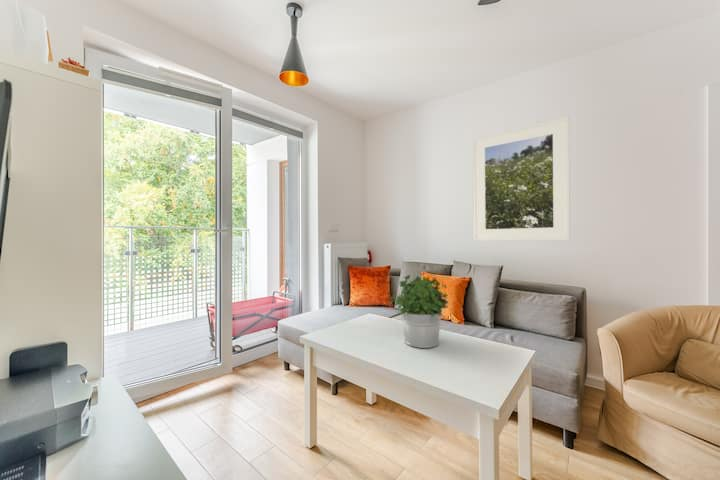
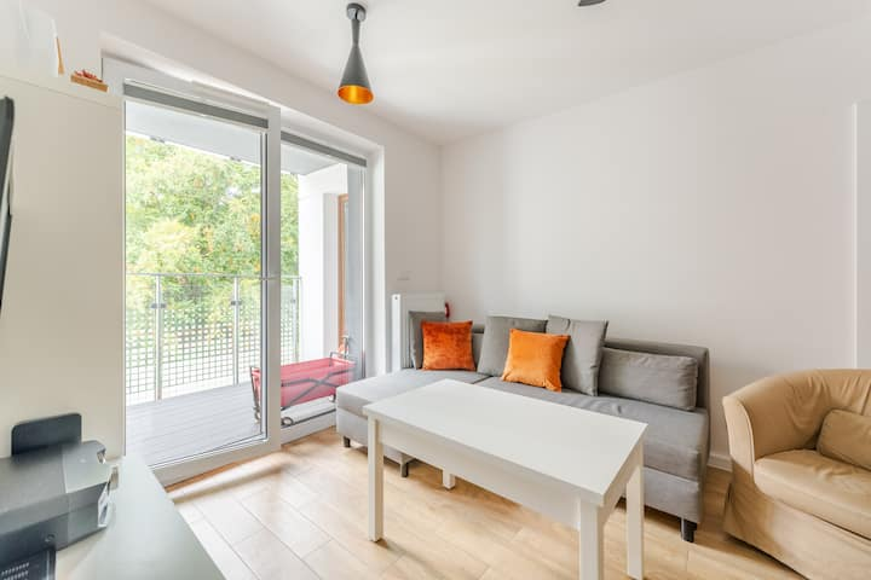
- potted plant [390,274,449,349]
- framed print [472,116,571,242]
